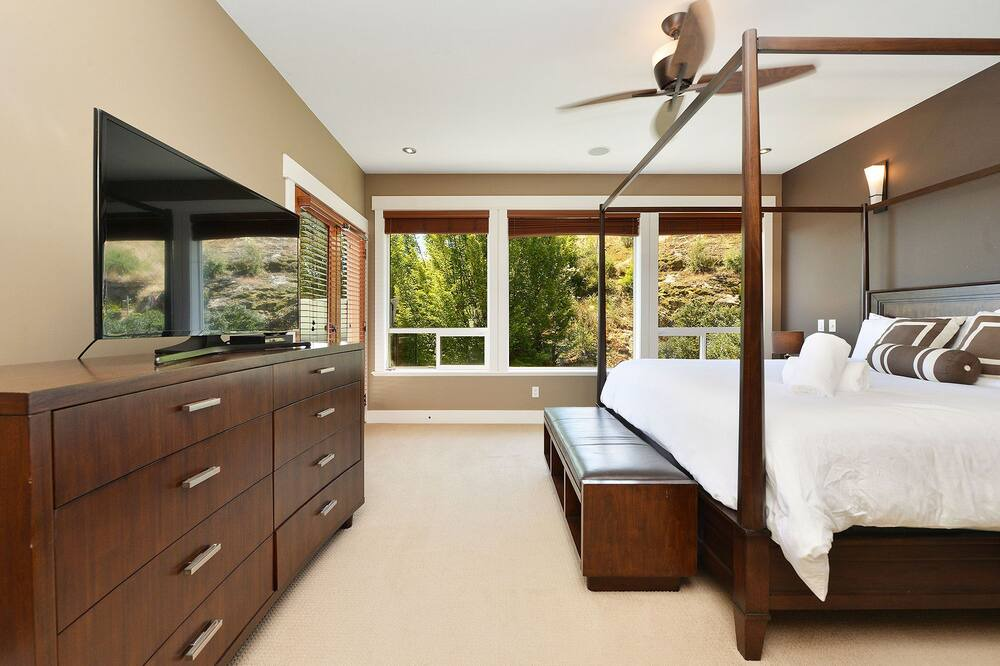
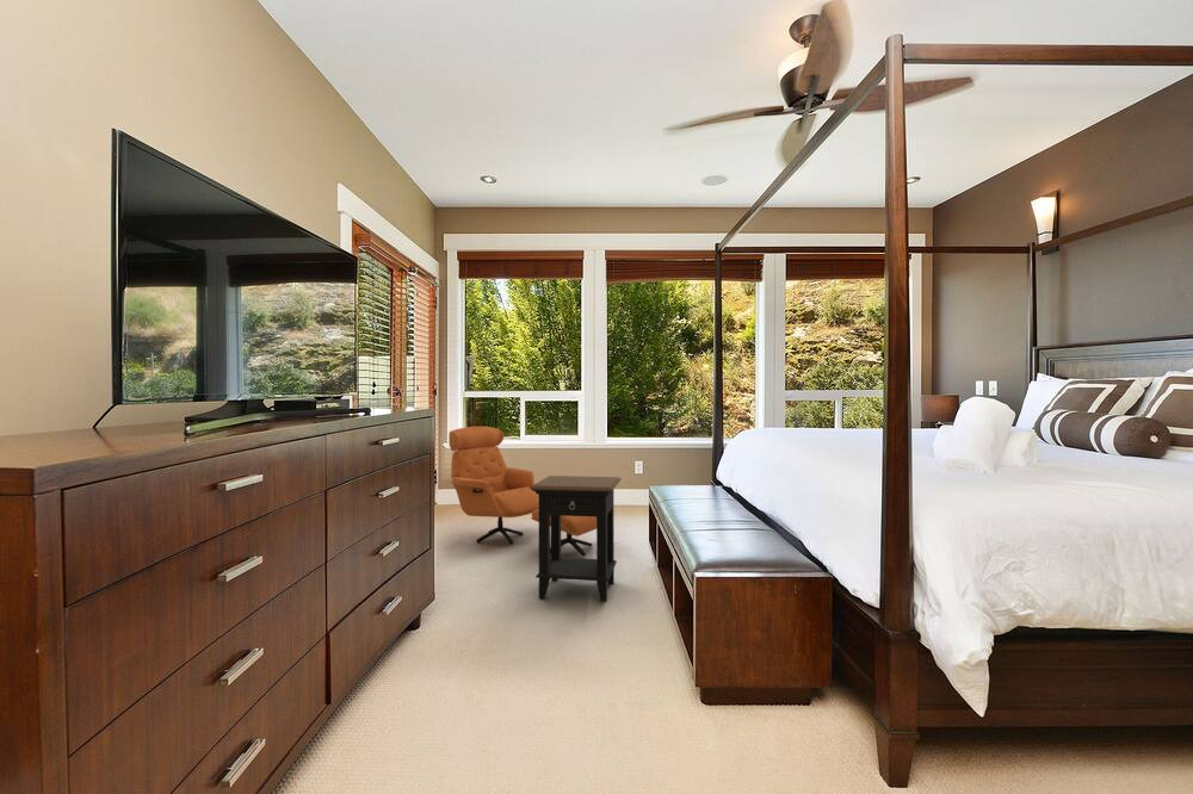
+ armchair [447,426,596,558]
+ side table [530,474,623,603]
